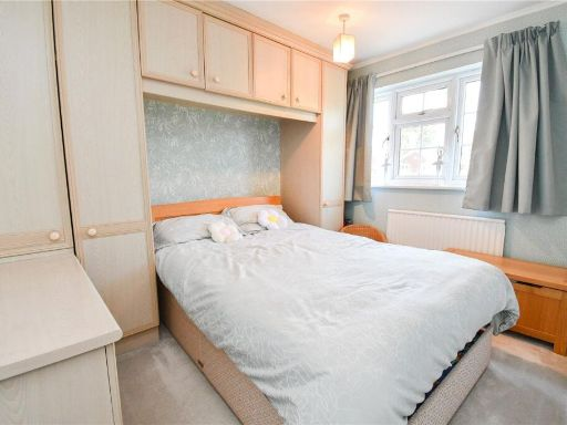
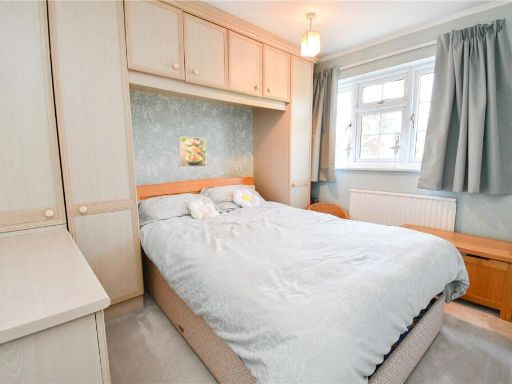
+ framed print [177,136,208,168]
